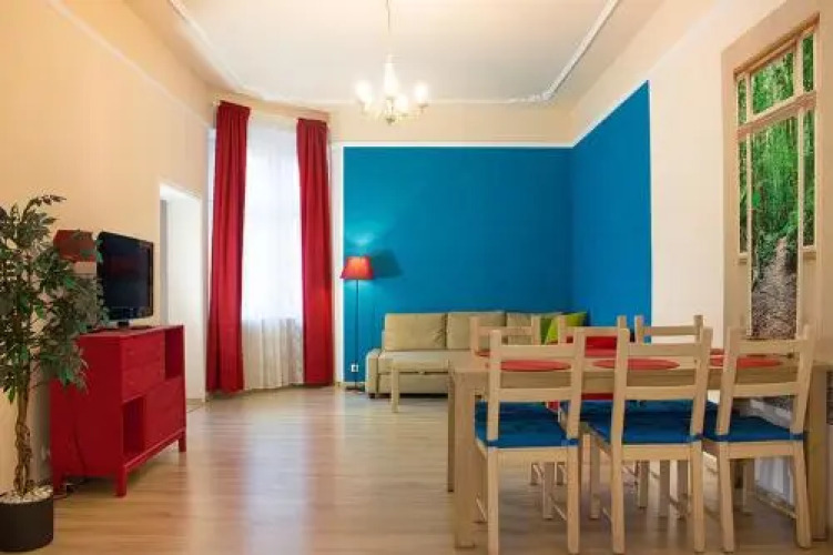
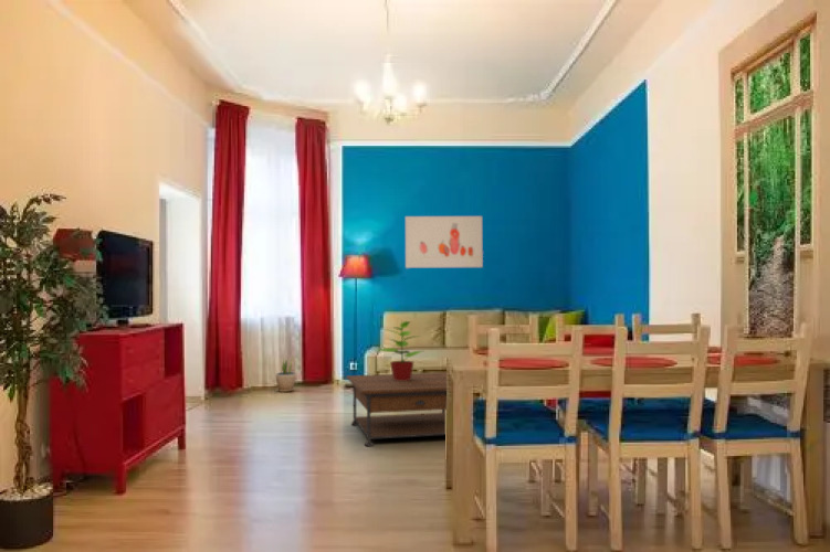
+ coffee table [345,371,448,447]
+ wall art [405,215,484,269]
+ potted plant [376,320,423,381]
+ potted plant [275,354,296,393]
